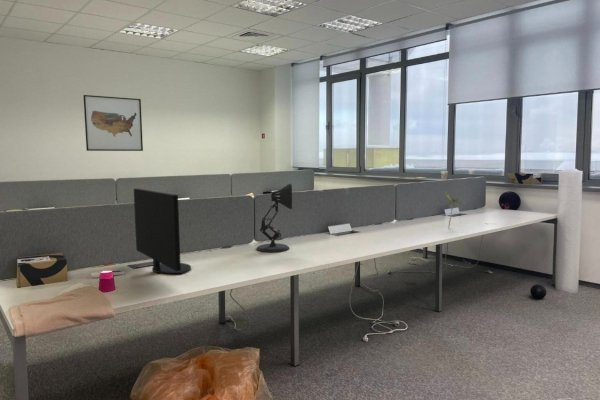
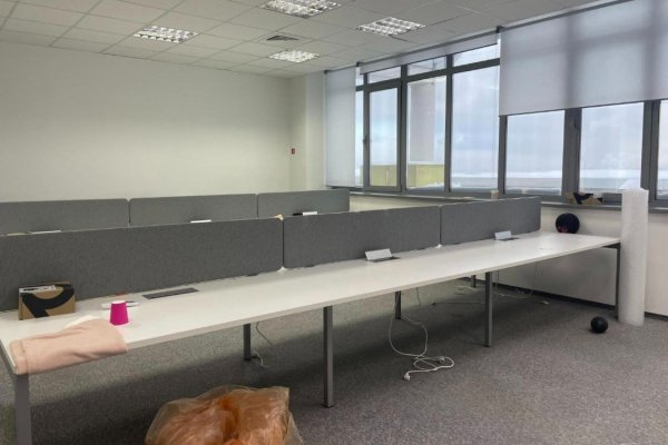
- computer monitor [133,187,192,275]
- plant [443,189,462,229]
- desk lamp [255,183,293,253]
- wall art [83,94,144,152]
